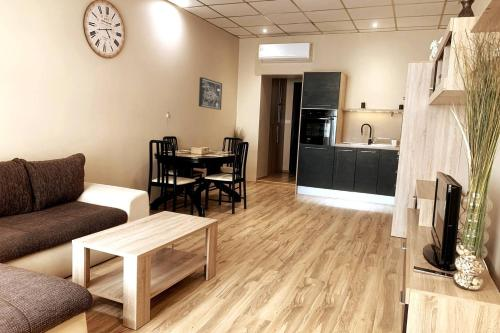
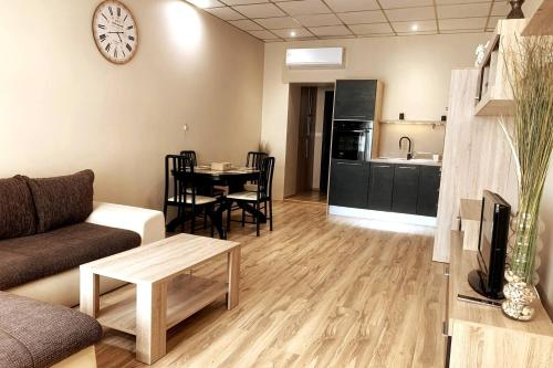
- wall art [198,76,223,111]
